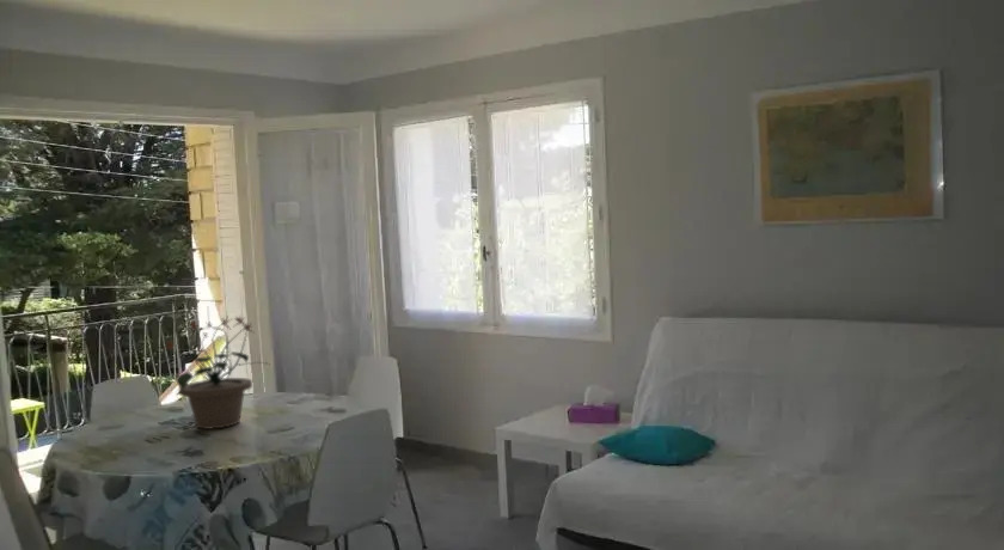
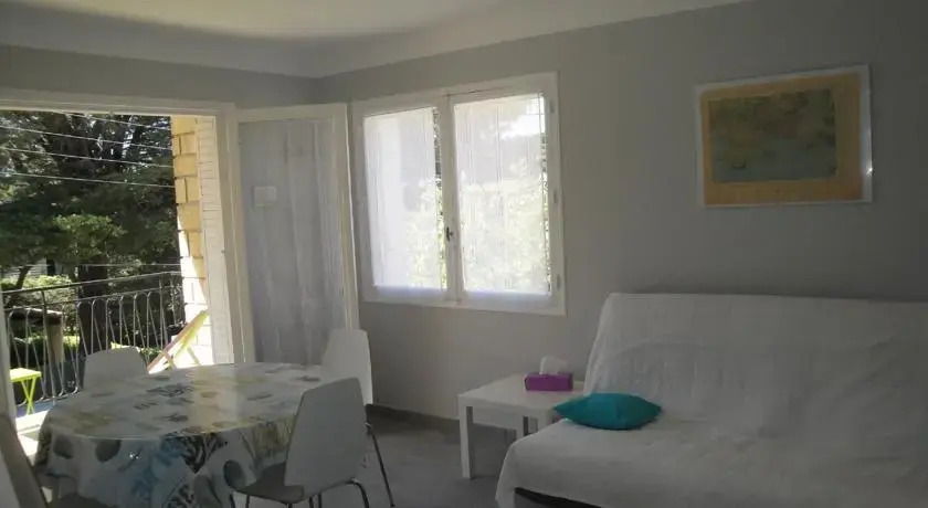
- potted plant [164,314,273,430]
